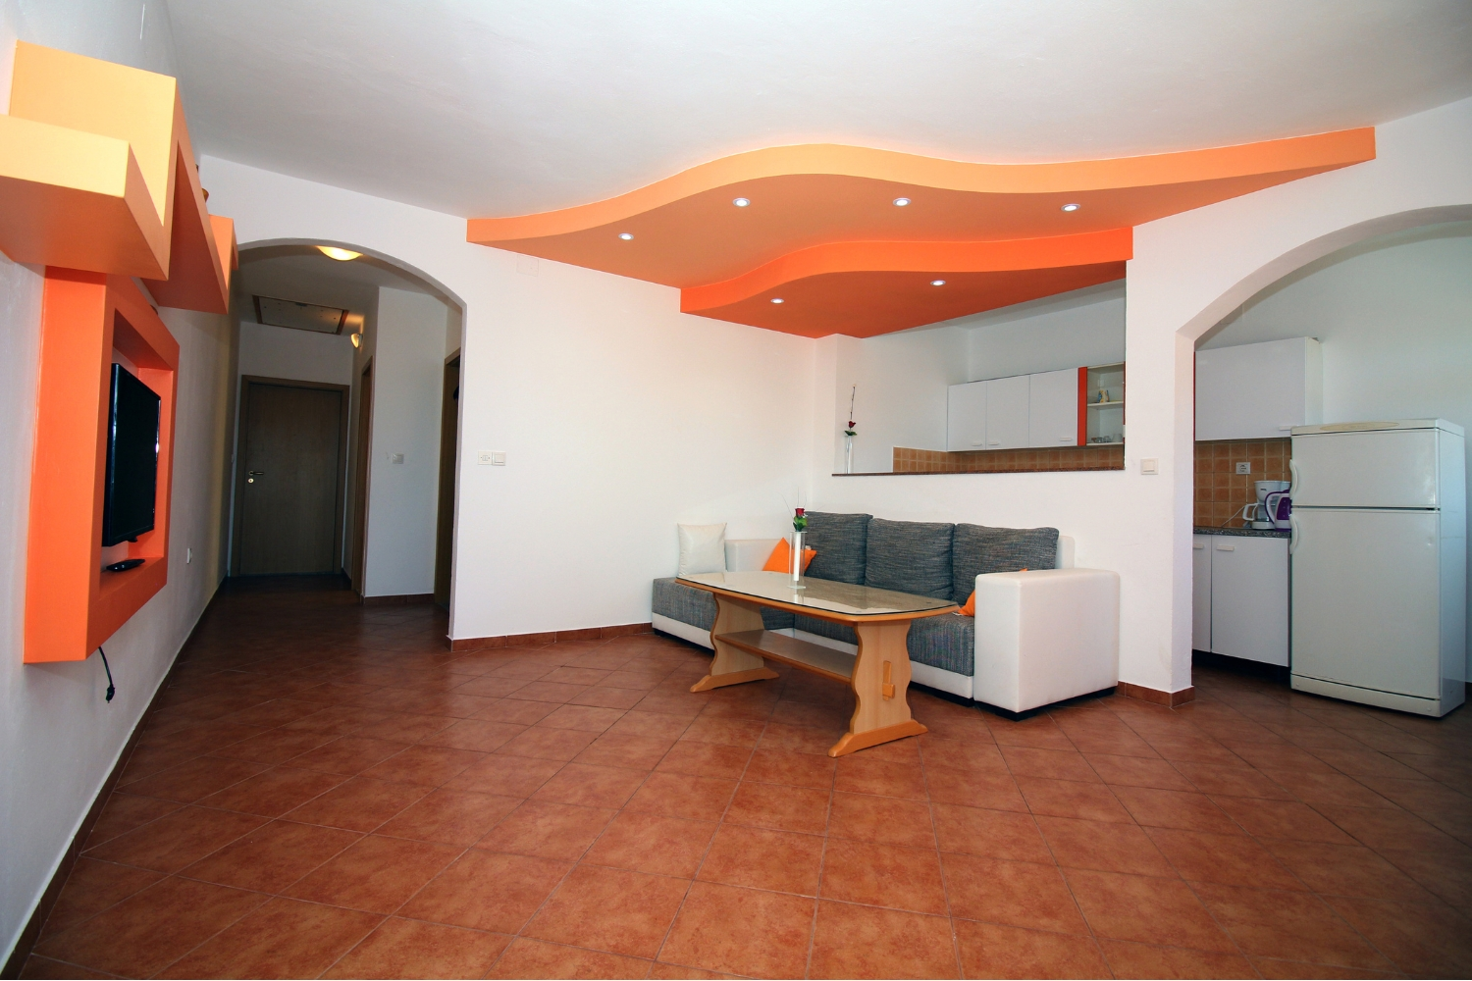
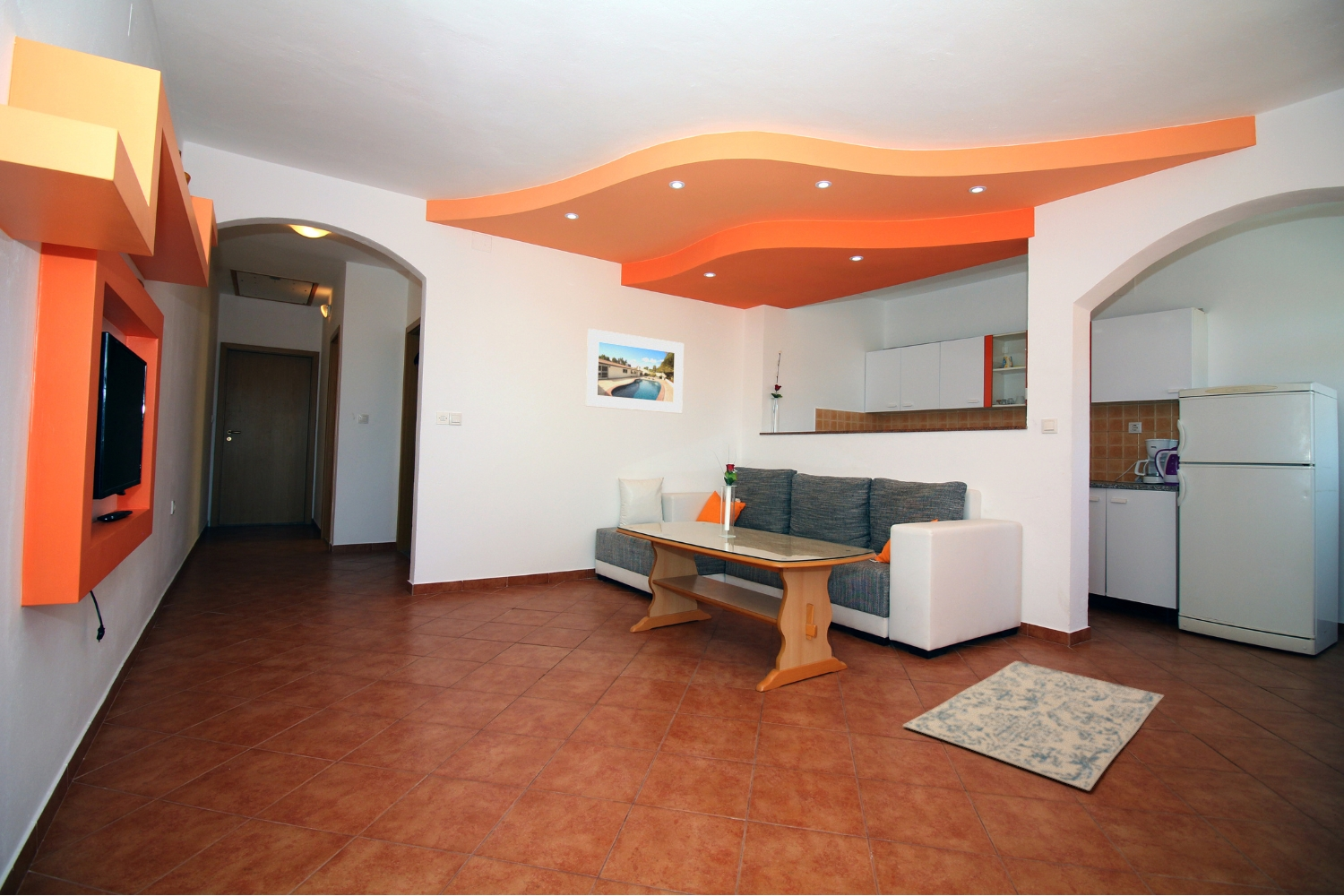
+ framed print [584,328,685,415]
+ rug [901,660,1165,791]
